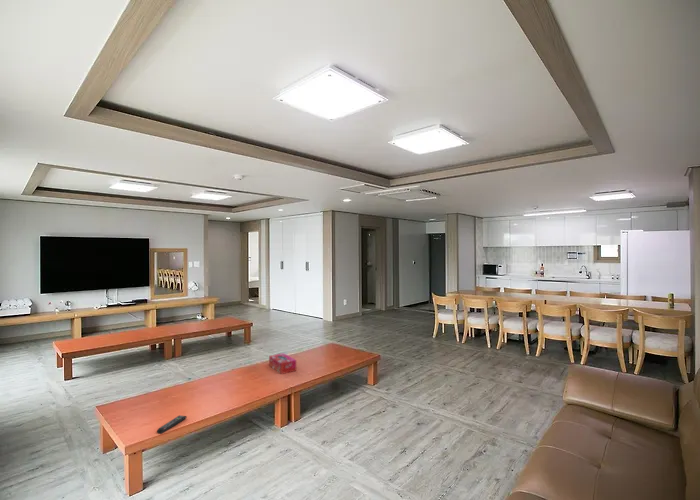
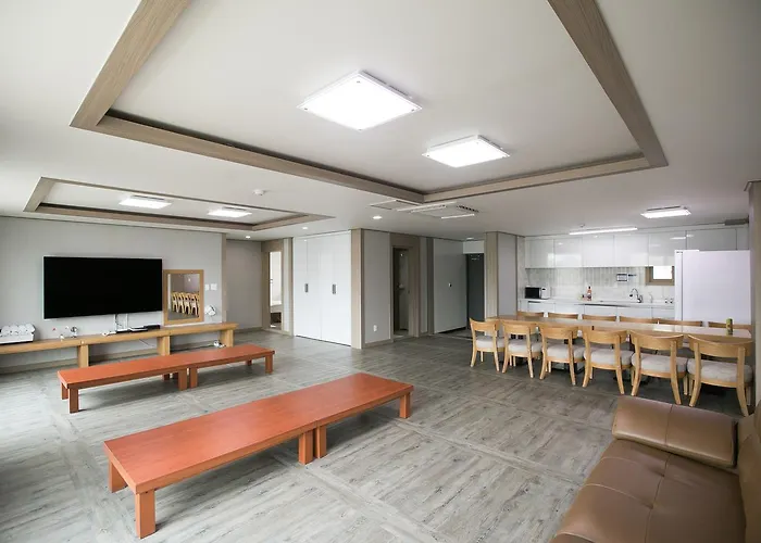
- remote control [156,414,188,435]
- tissue box [268,352,297,375]
